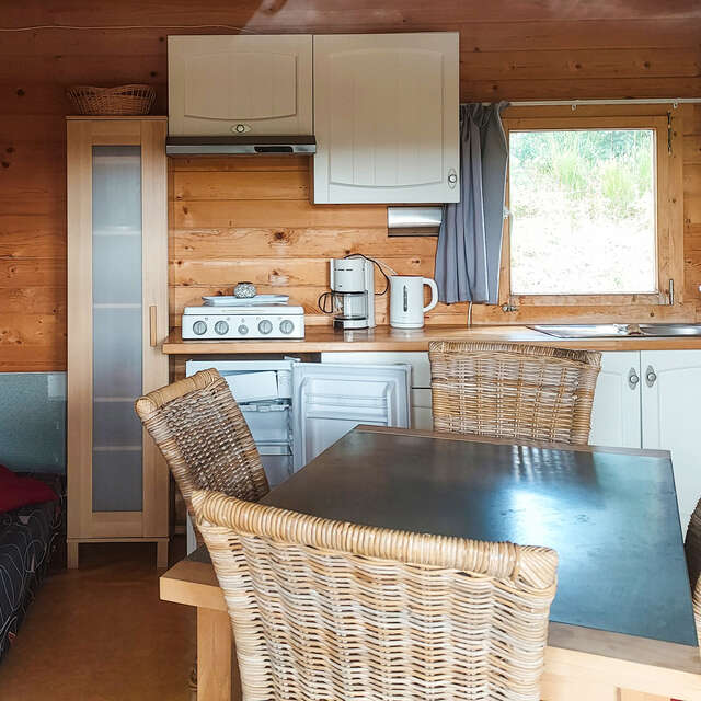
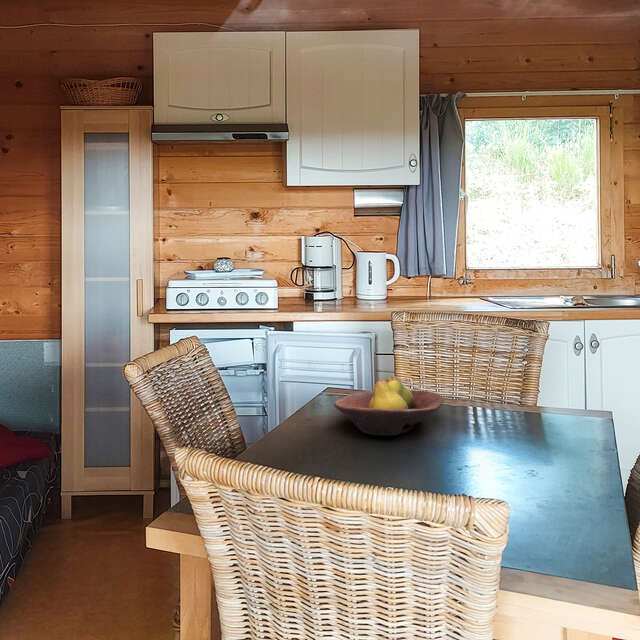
+ fruit bowl [333,375,445,437]
